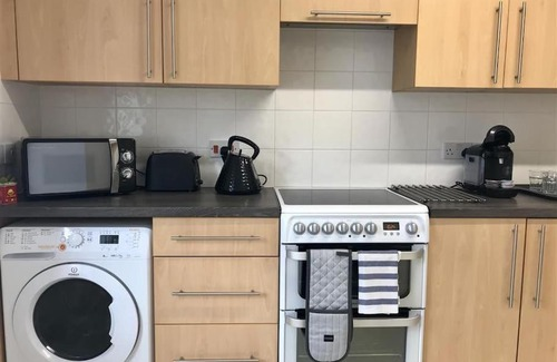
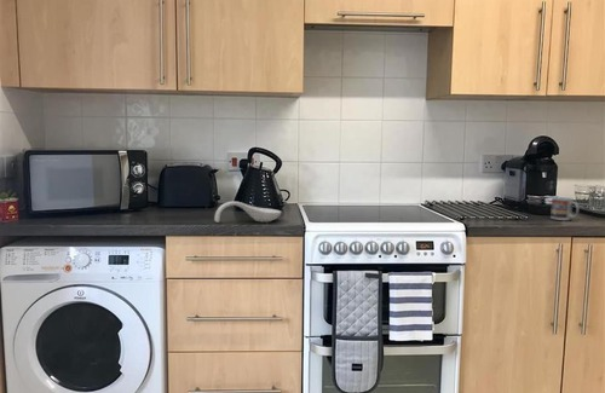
+ spoon rest [213,201,282,224]
+ cup [549,196,581,221]
